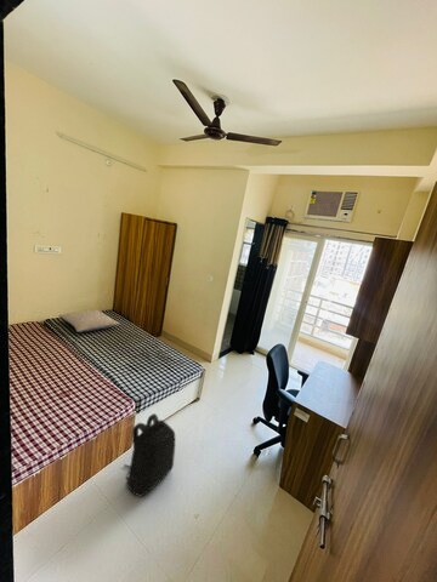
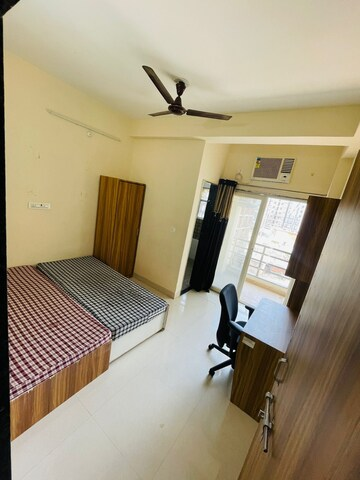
- backpack [123,412,176,498]
- pillow [57,309,121,333]
